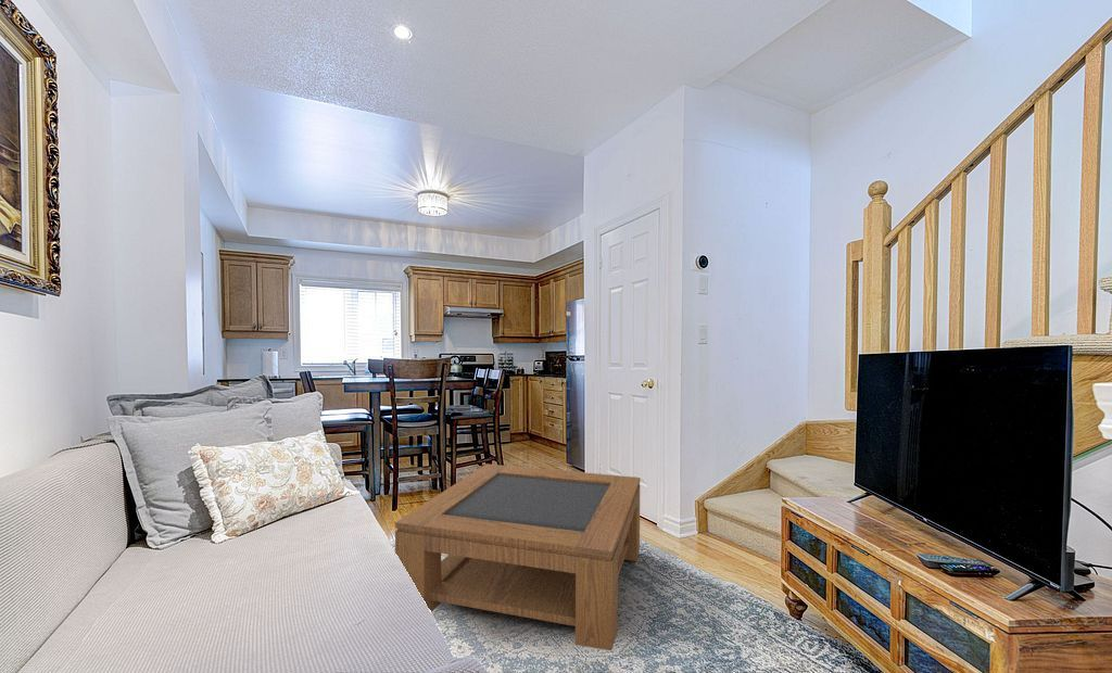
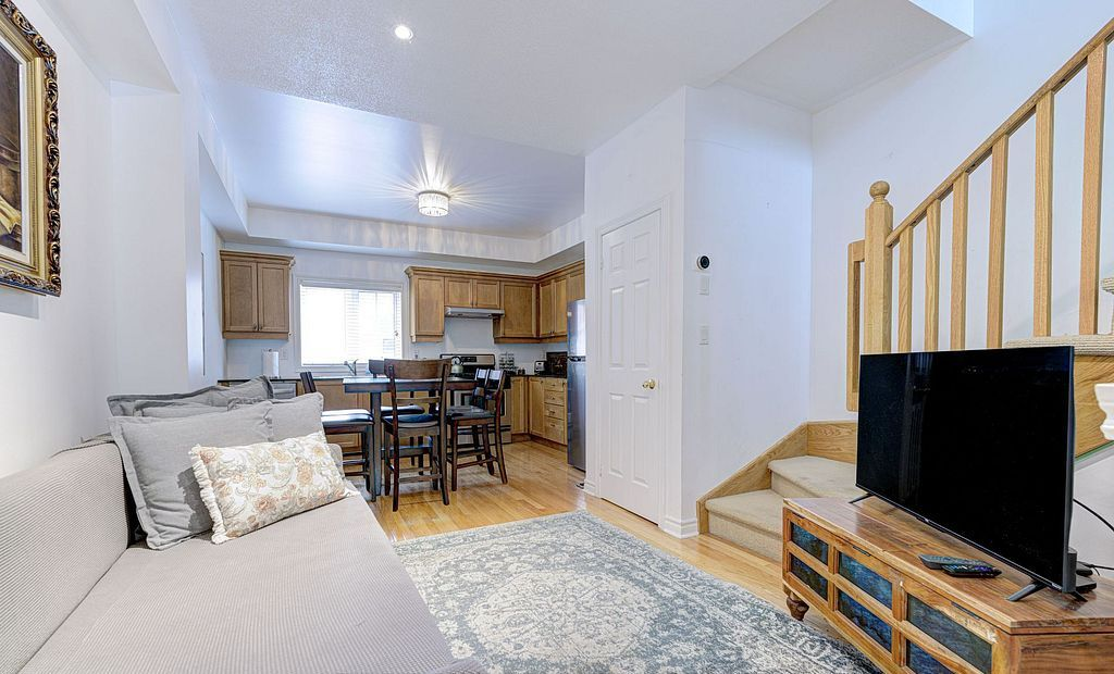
- coffee table [394,462,641,651]
